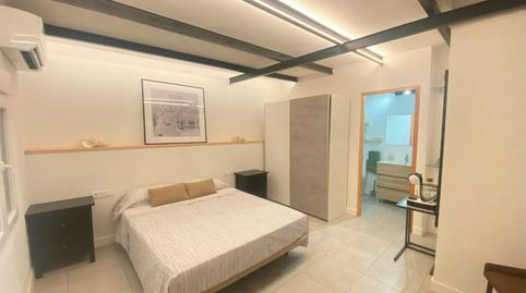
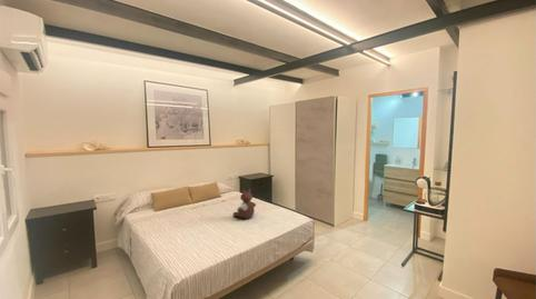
+ stuffed bear [232,188,257,220]
